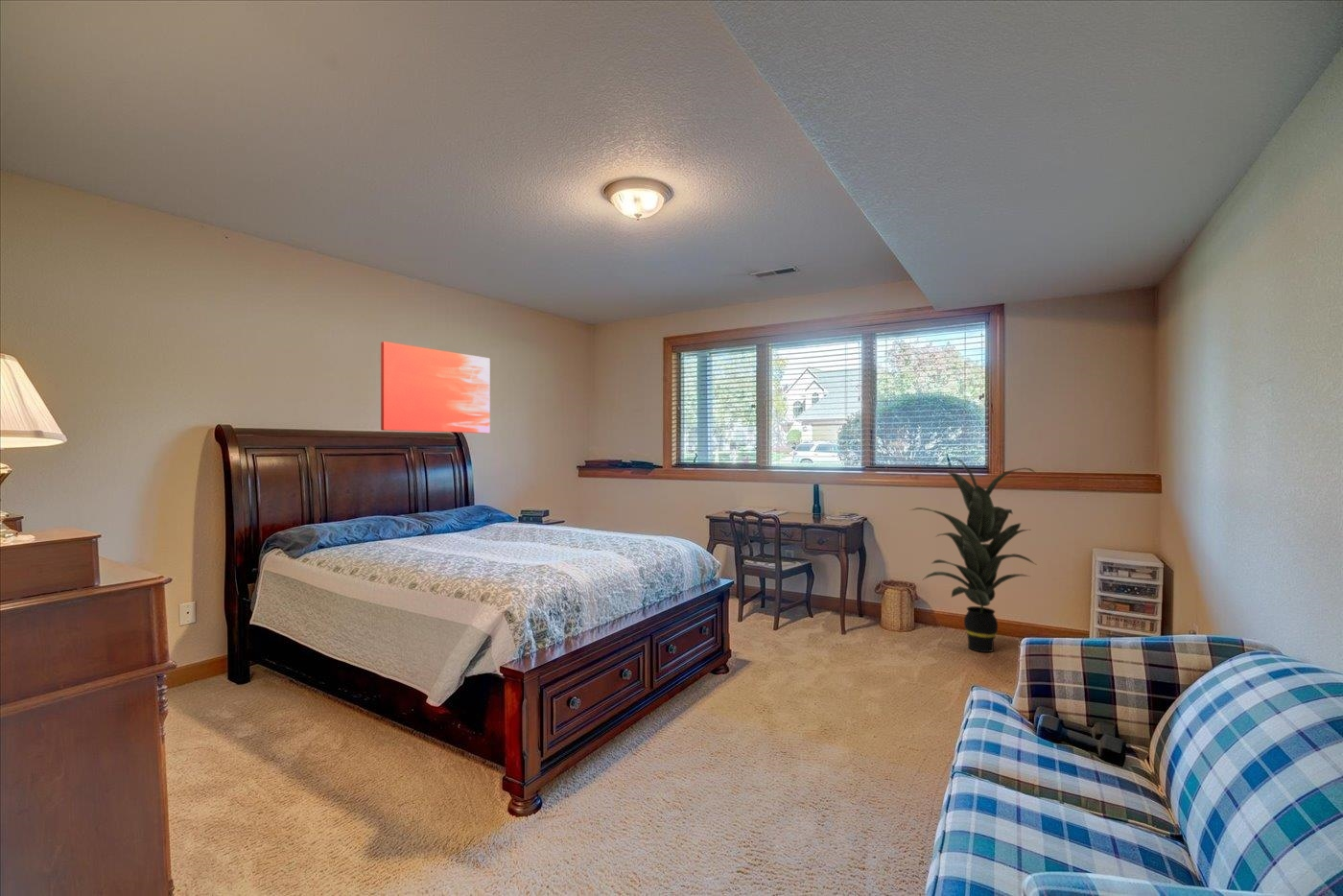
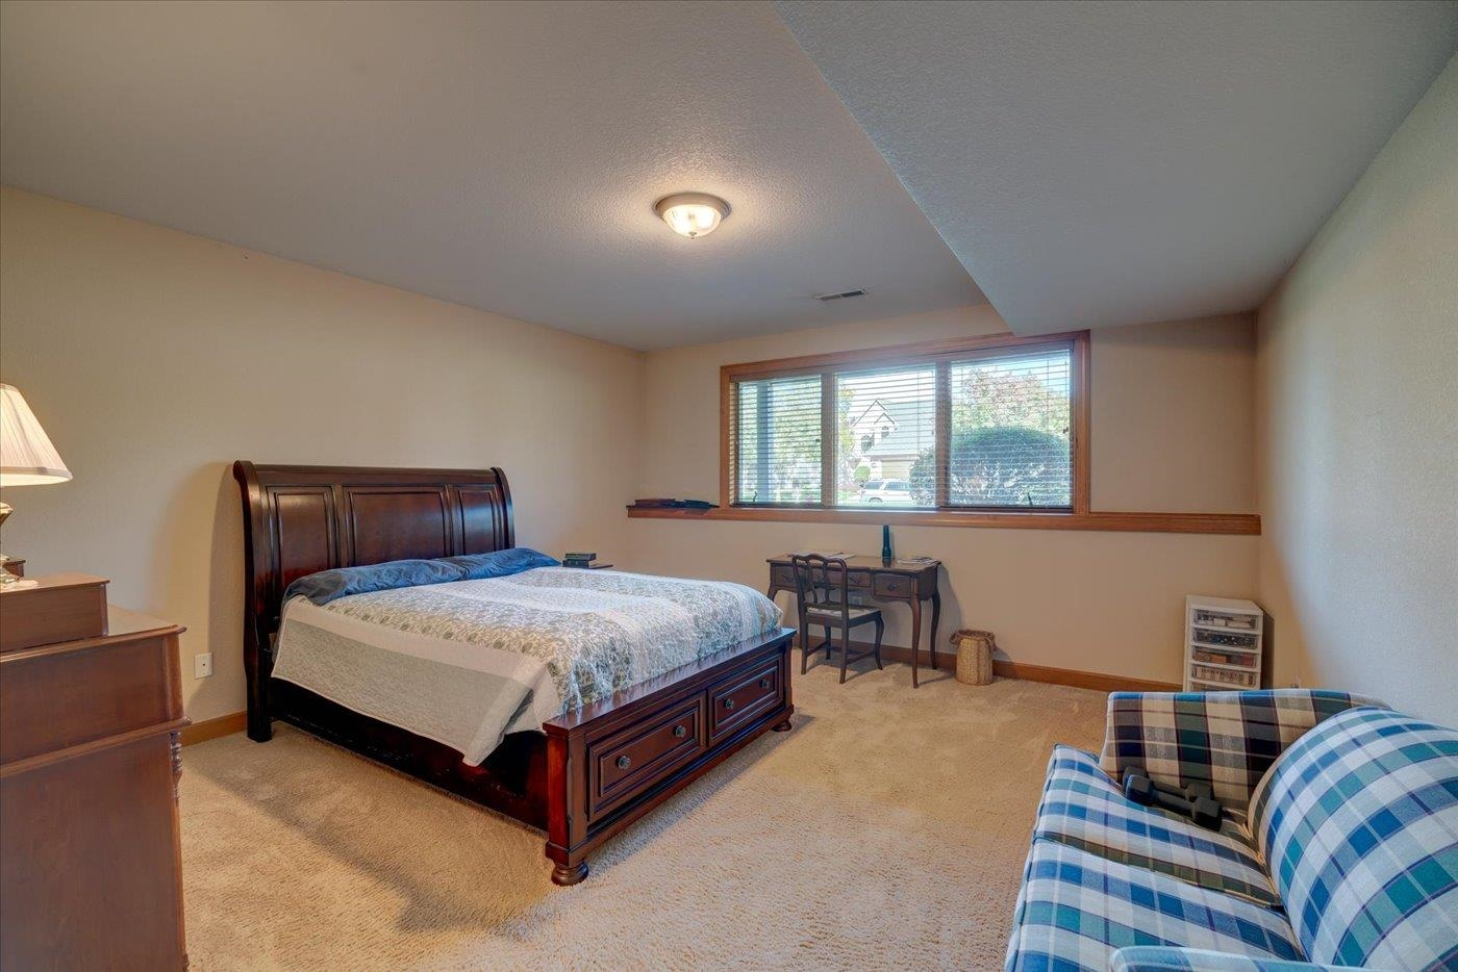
- wall art [380,341,491,434]
- indoor plant [909,457,1036,653]
